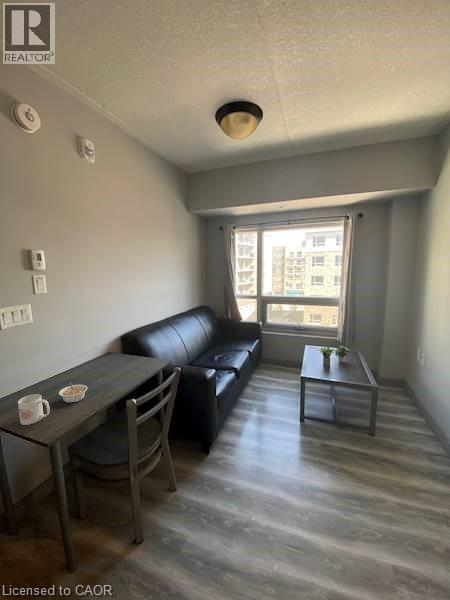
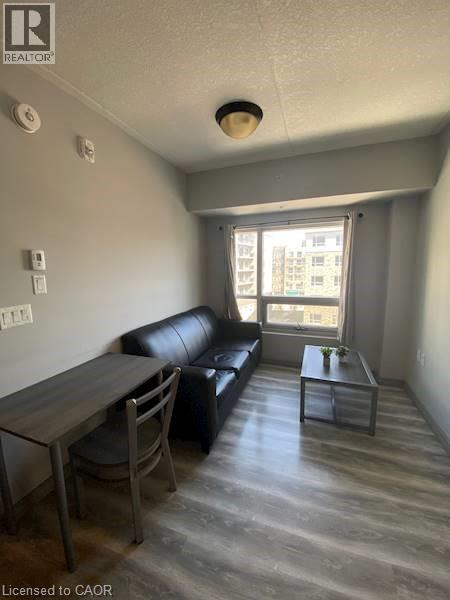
- legume [58,381,88,404]
- mug [17,393,51,426]
